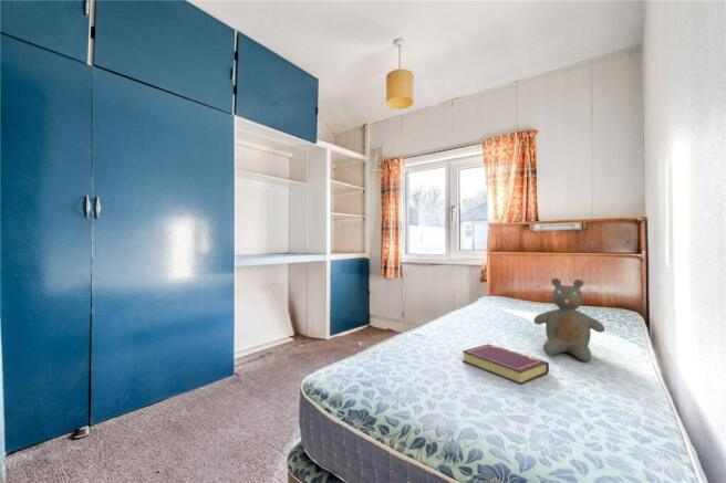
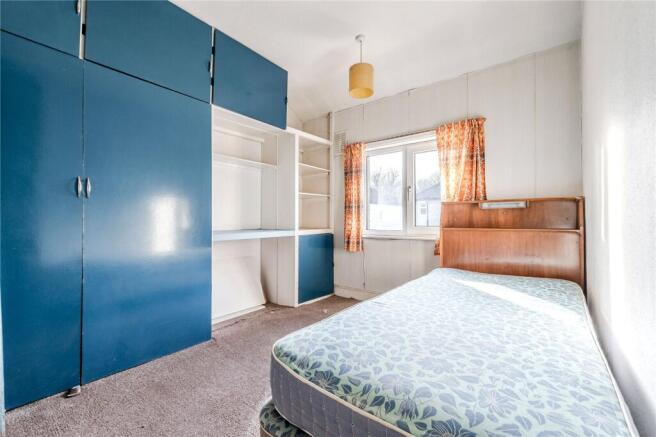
- teddy bear [532,277,605,363]
- book [461,343,550,386]
